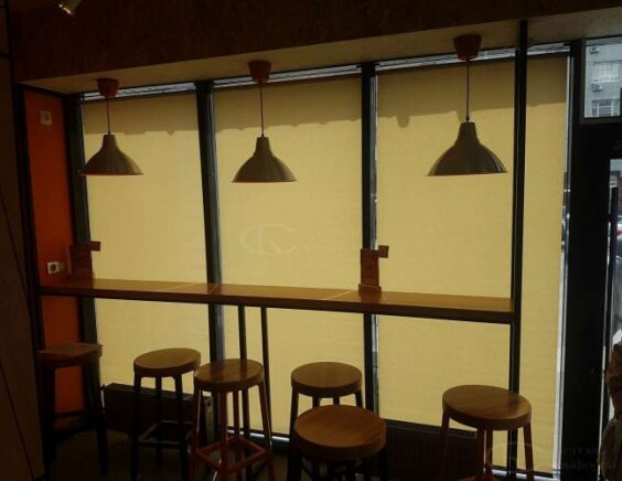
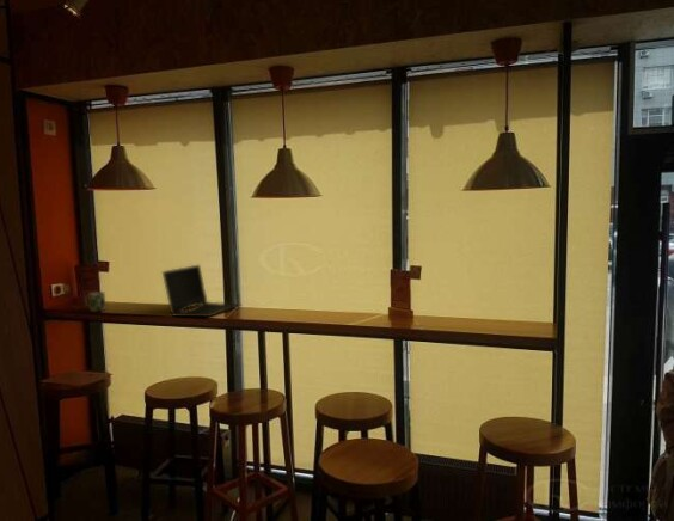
+ mug [84,290,108,312]
+ laptop computer [161,263,243,318]
